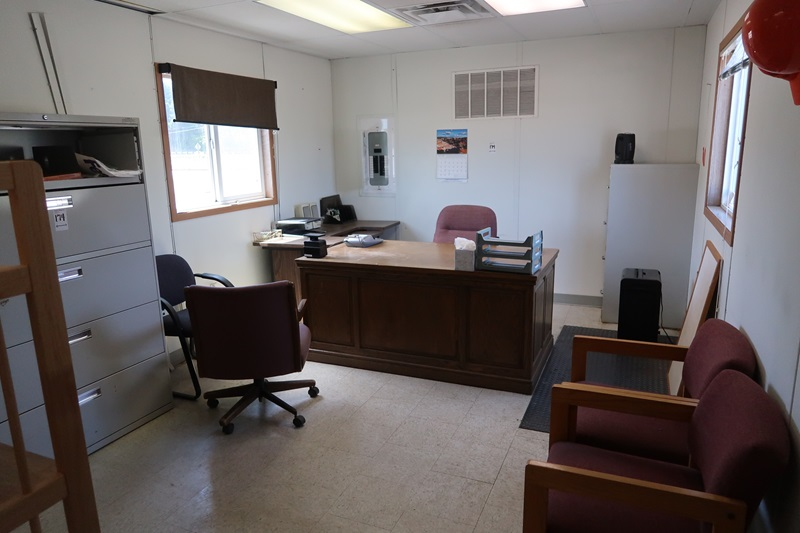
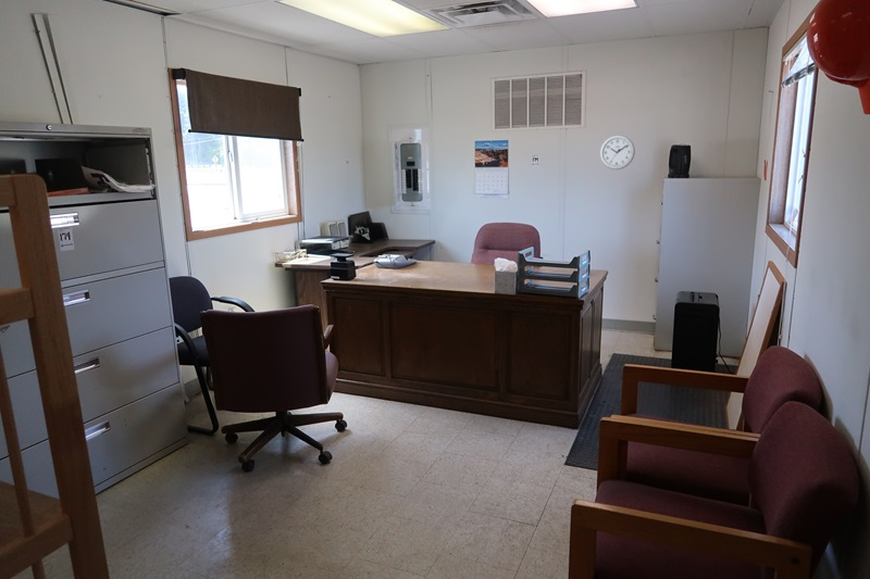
+ wall clock [599,134,636,171]
